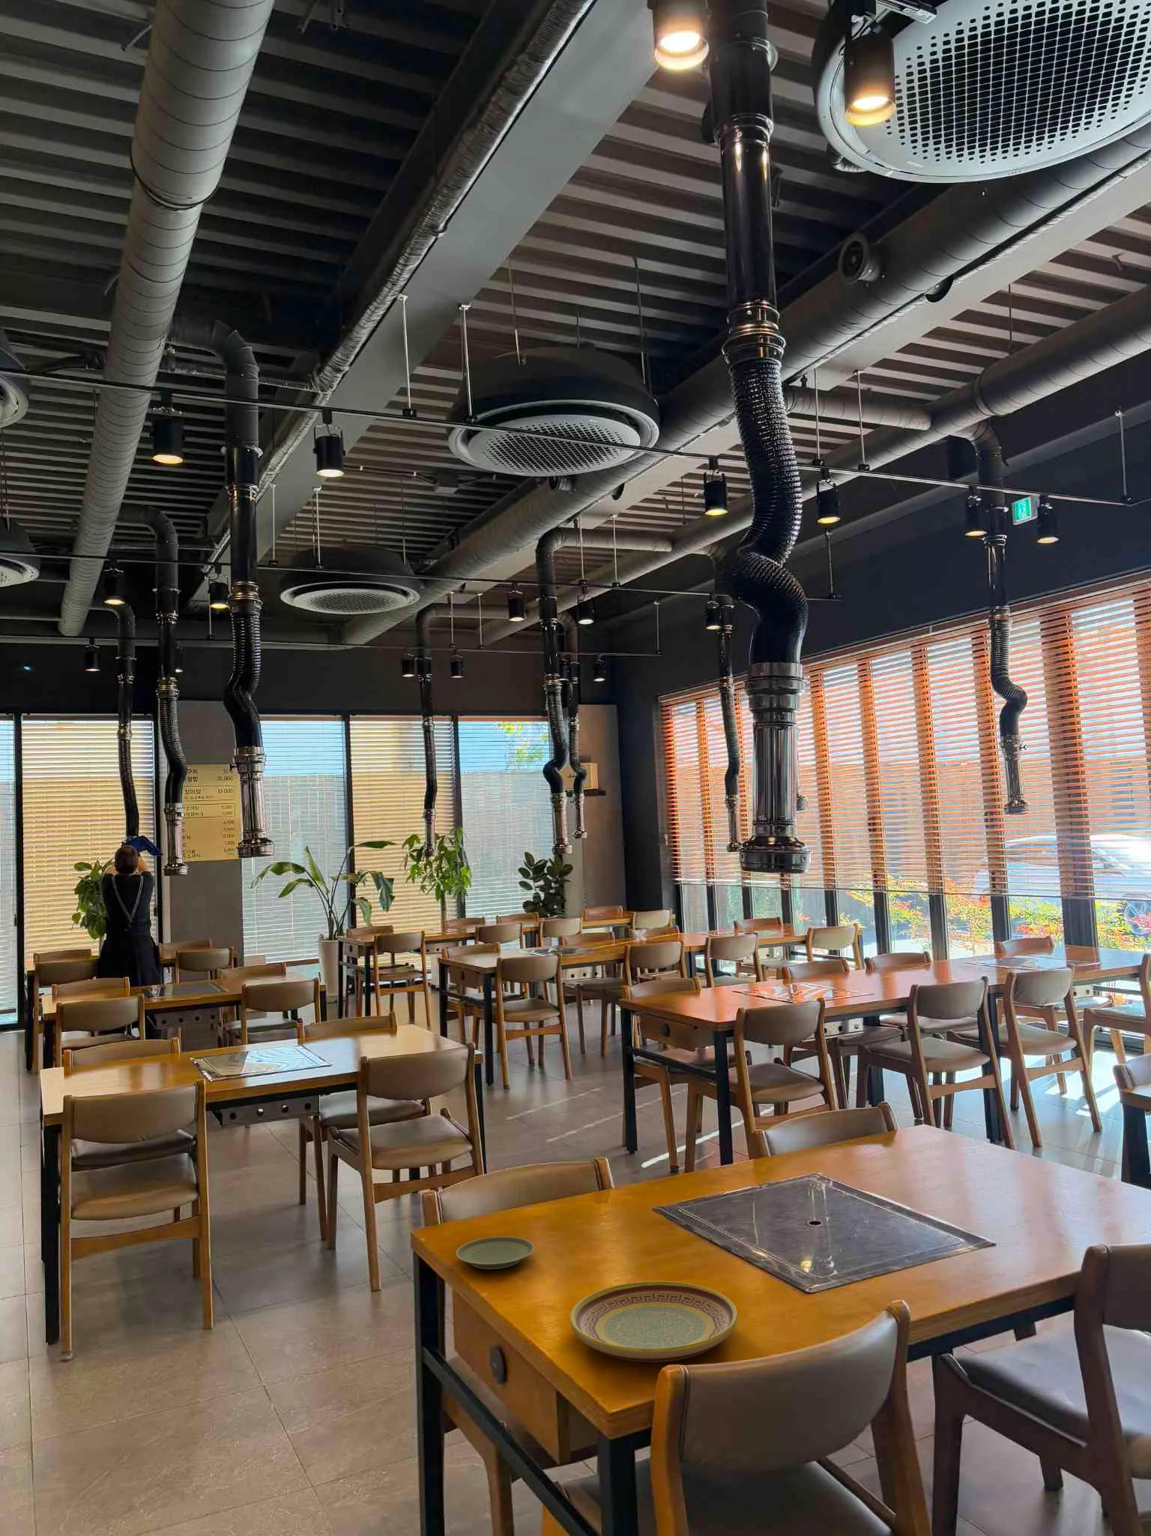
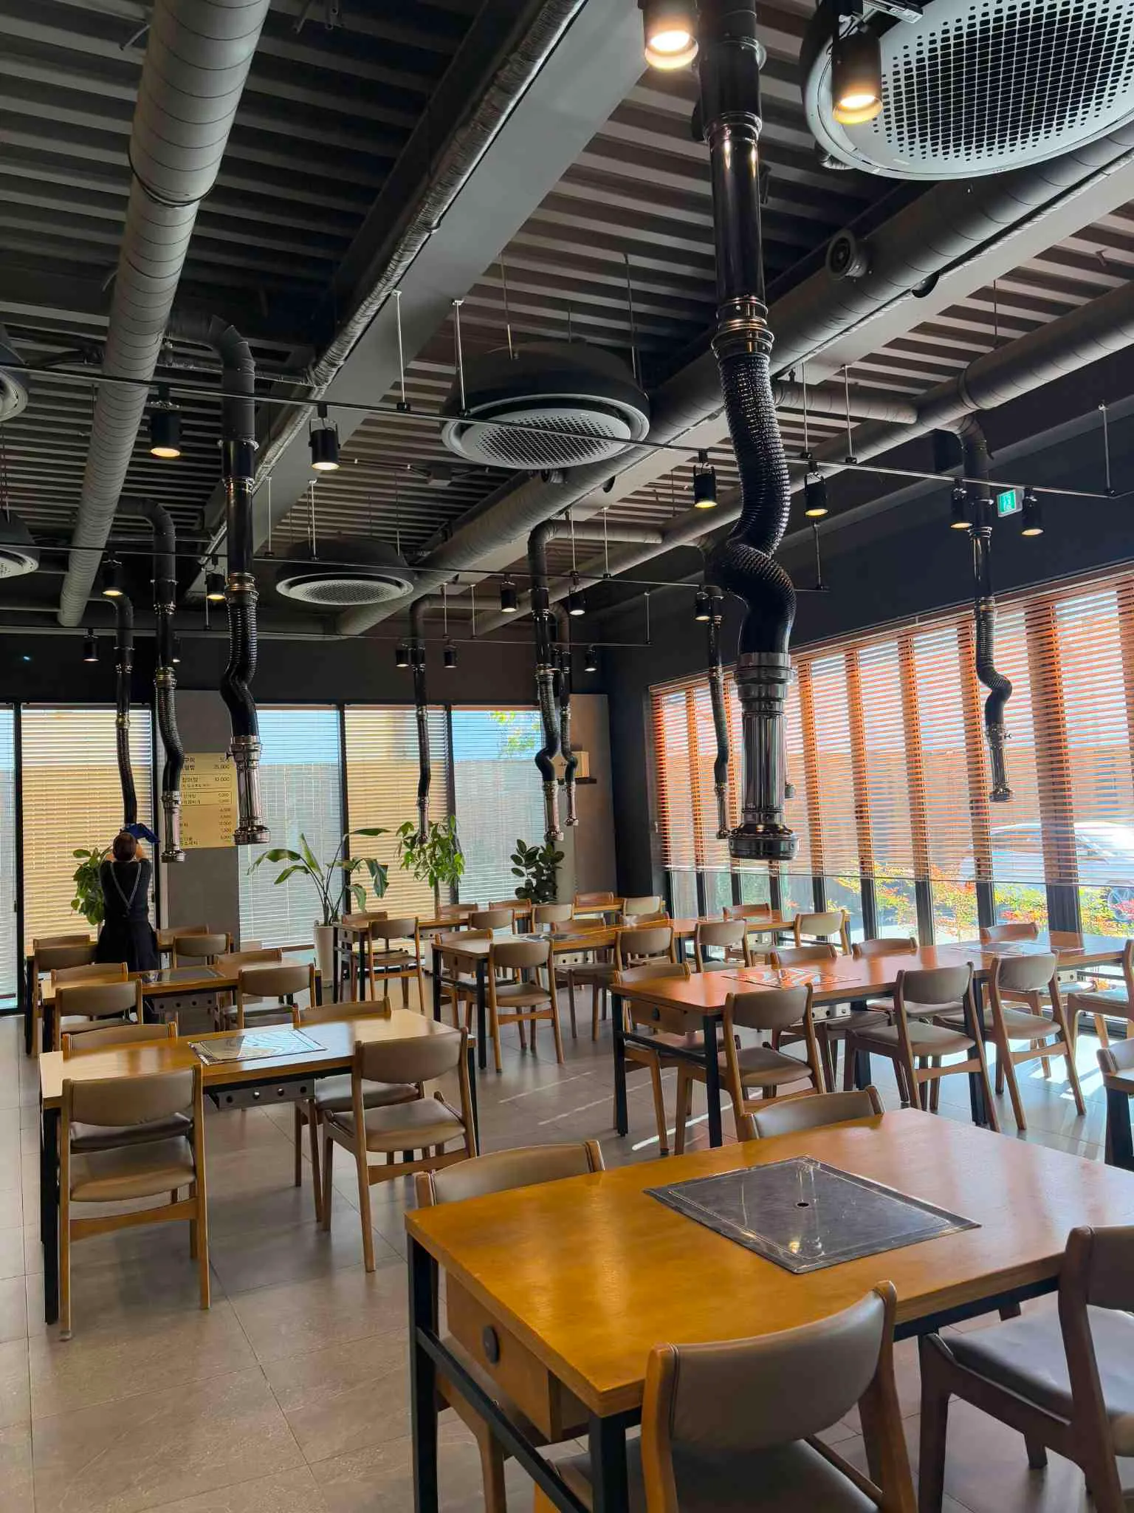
- plate [456,1236,536,1270]
- plate [569,1281,738,1363]
